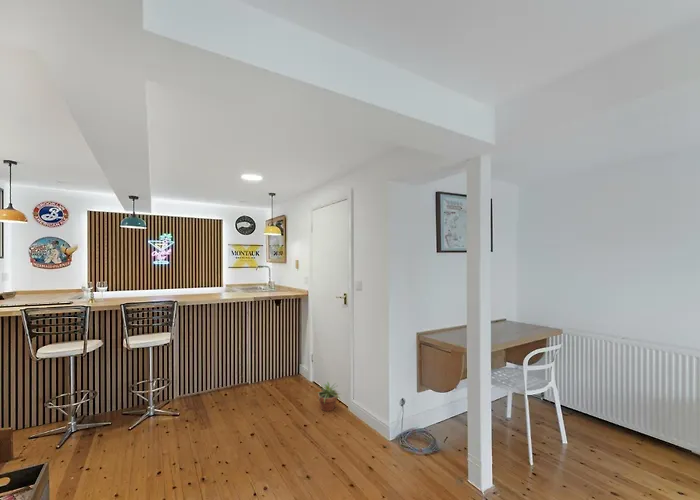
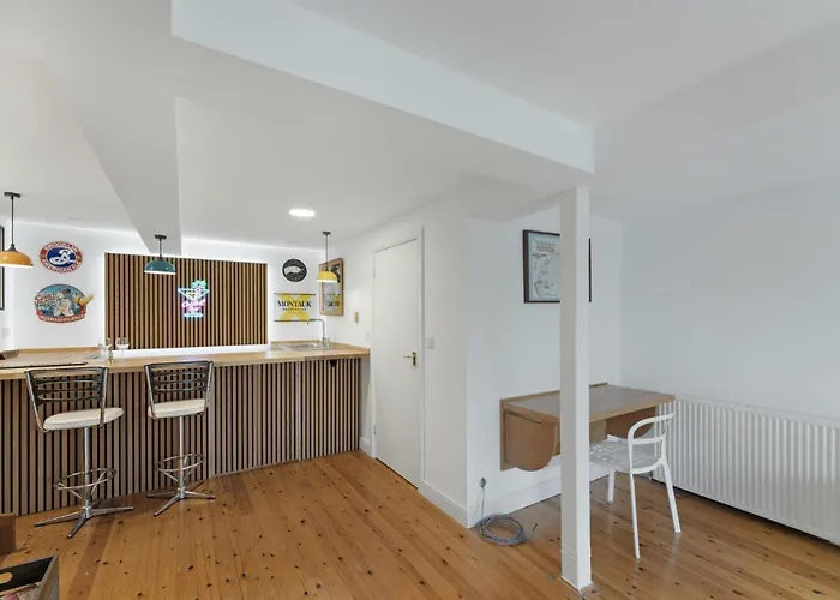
- potted plant [315,380,341,412]
